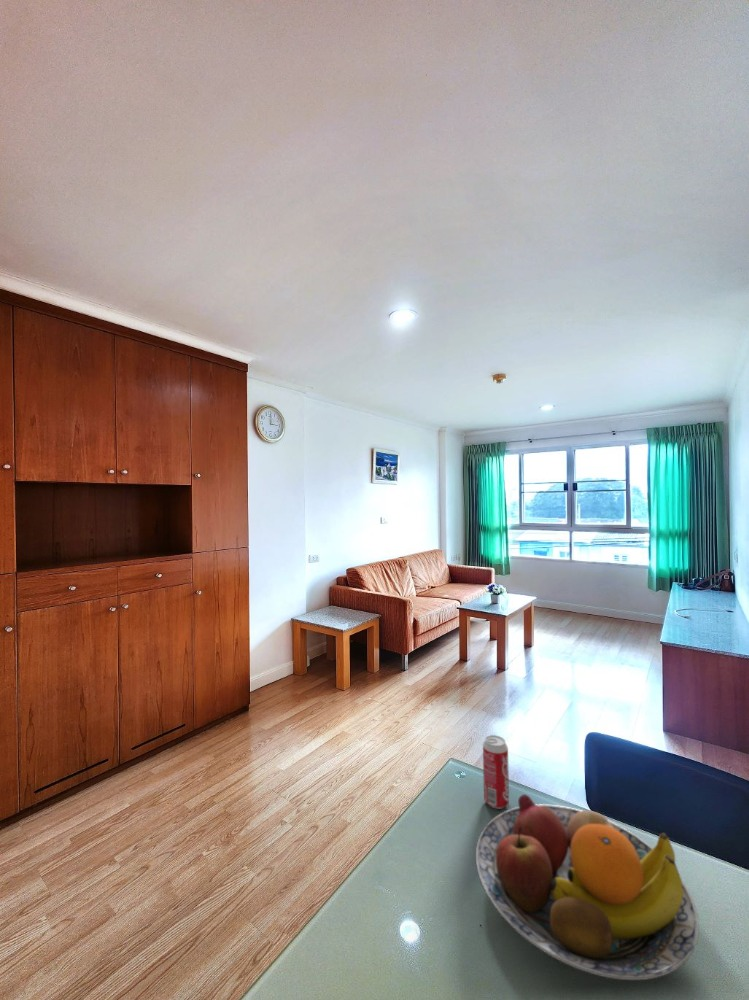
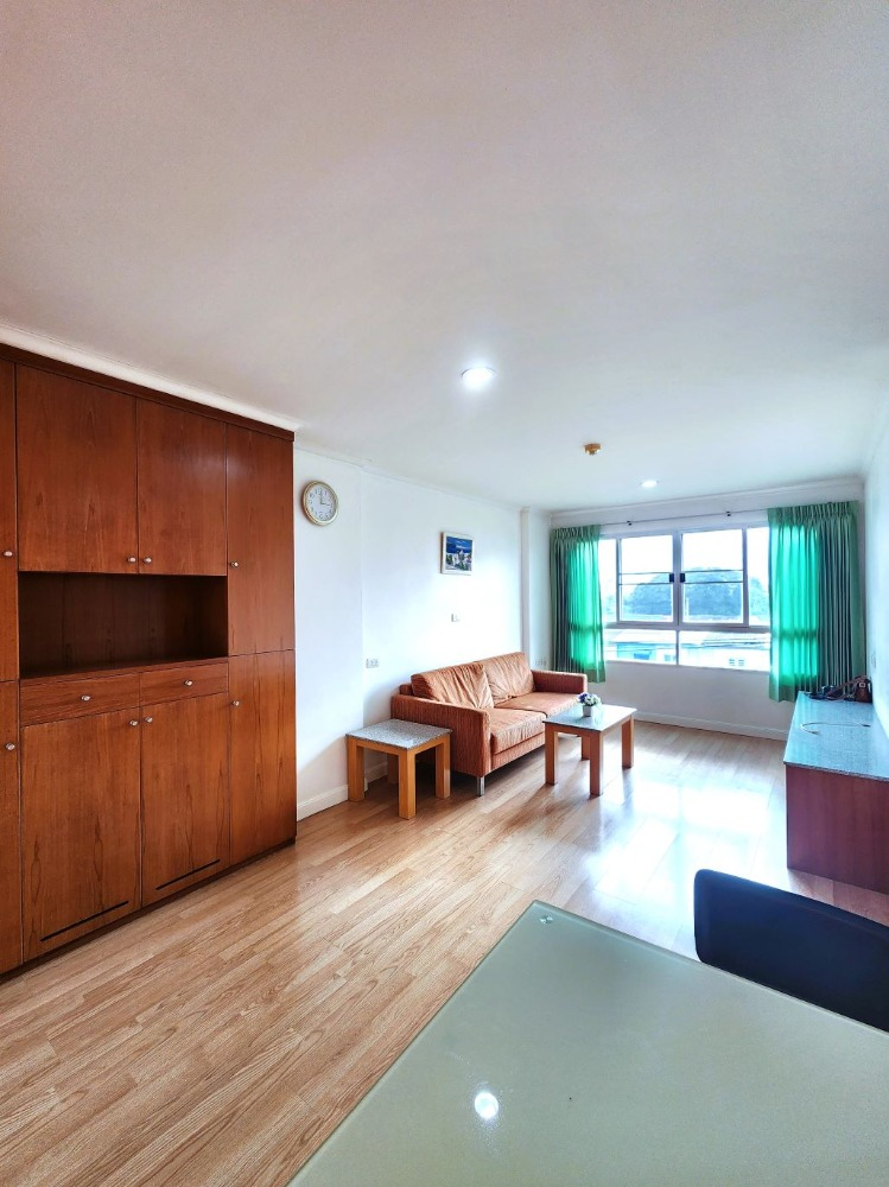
- fruit bowl [475,793,700,981]
- beverage can [482,734,510,810]
